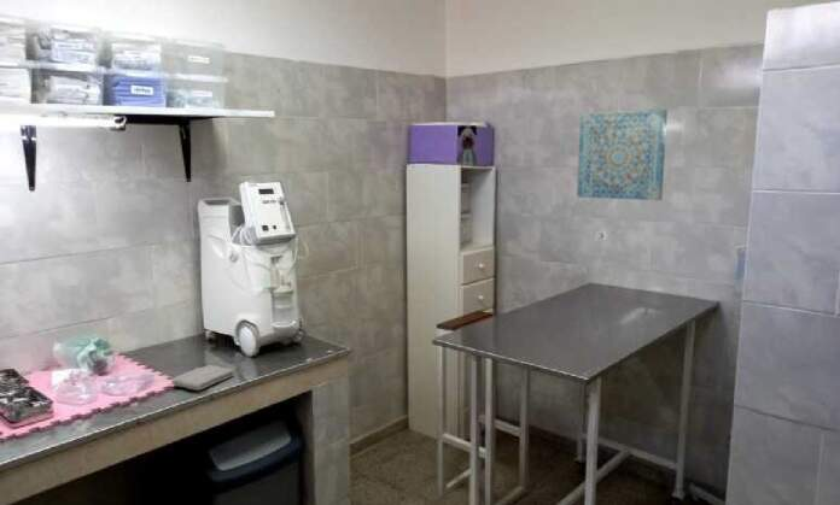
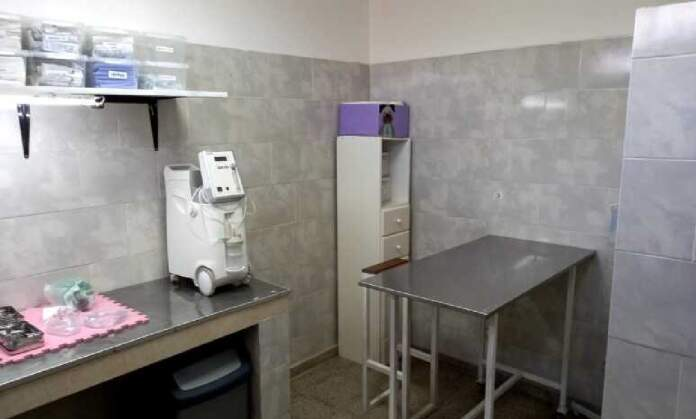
- washcloth [170,364,235,392]
- wall art [576,108,669,201]
